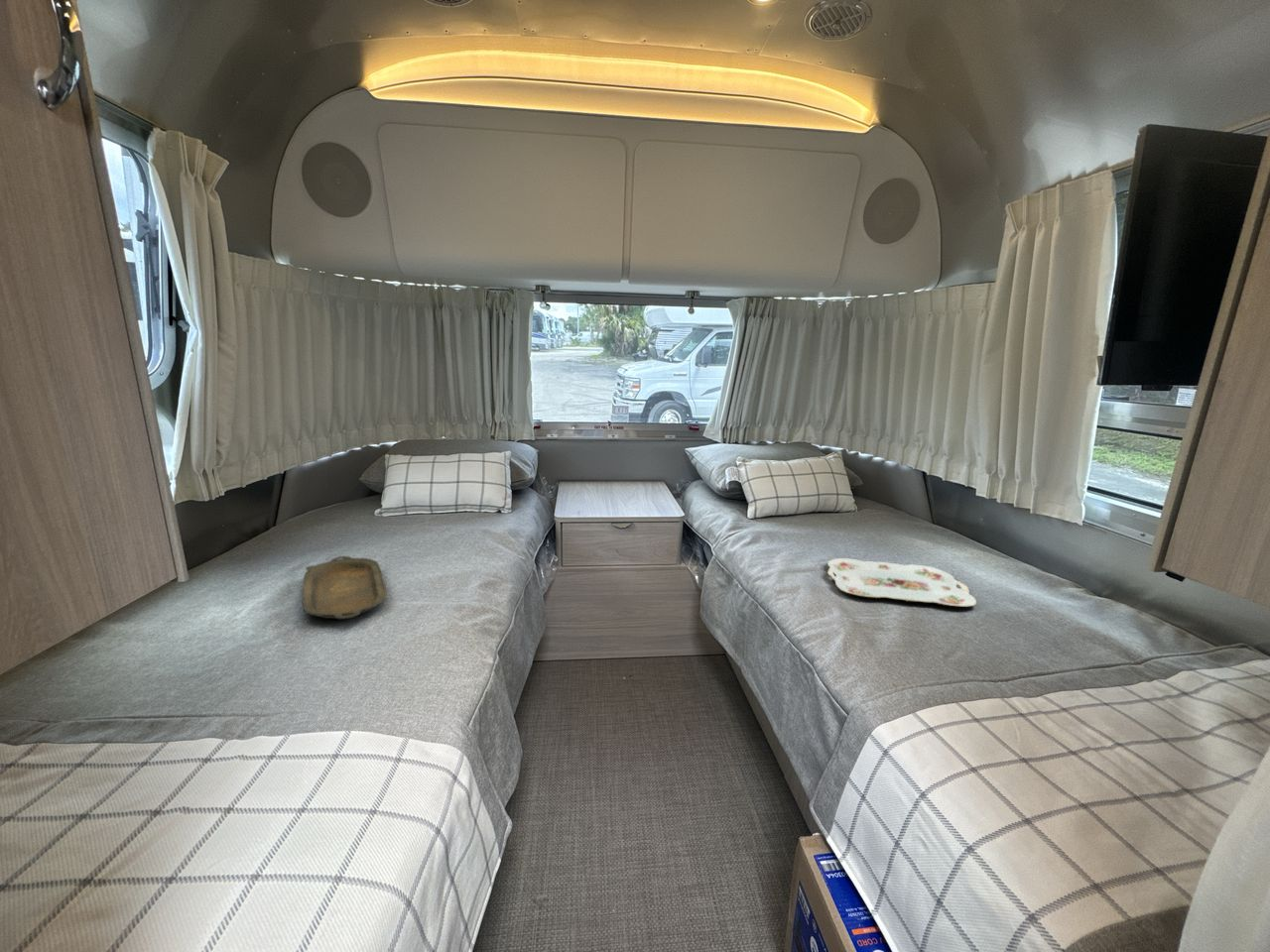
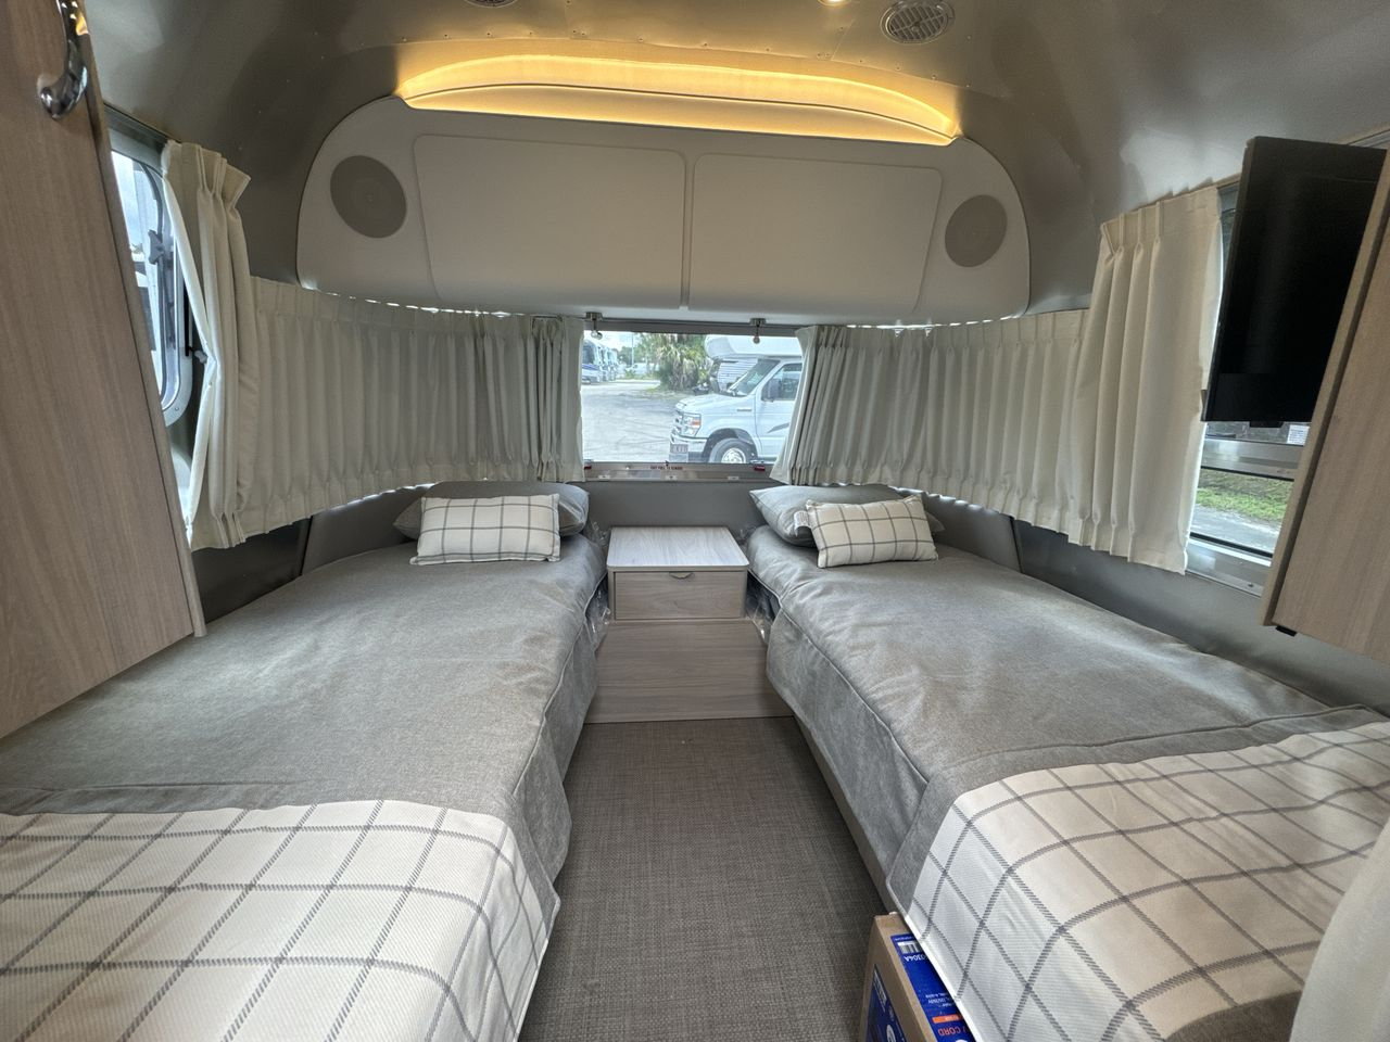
- serving tray [301,555,387,620]
- serving tray [826,557,977,608]
